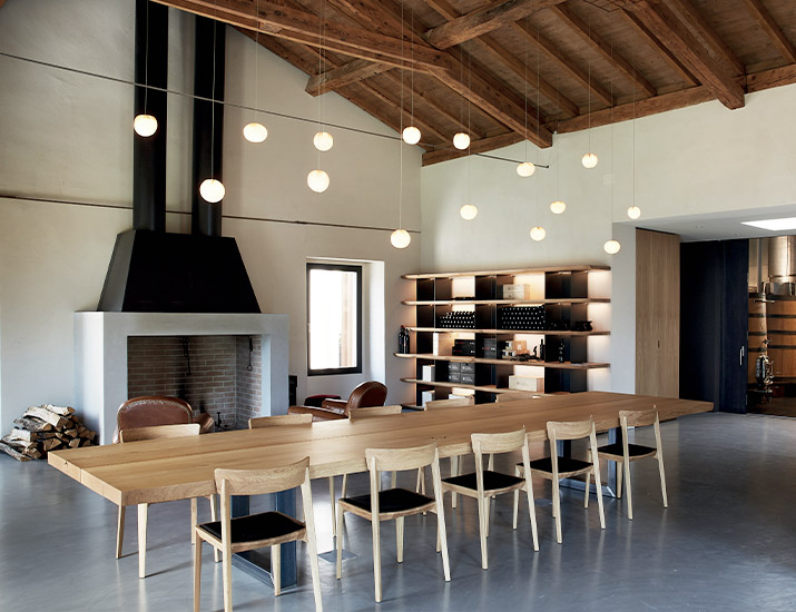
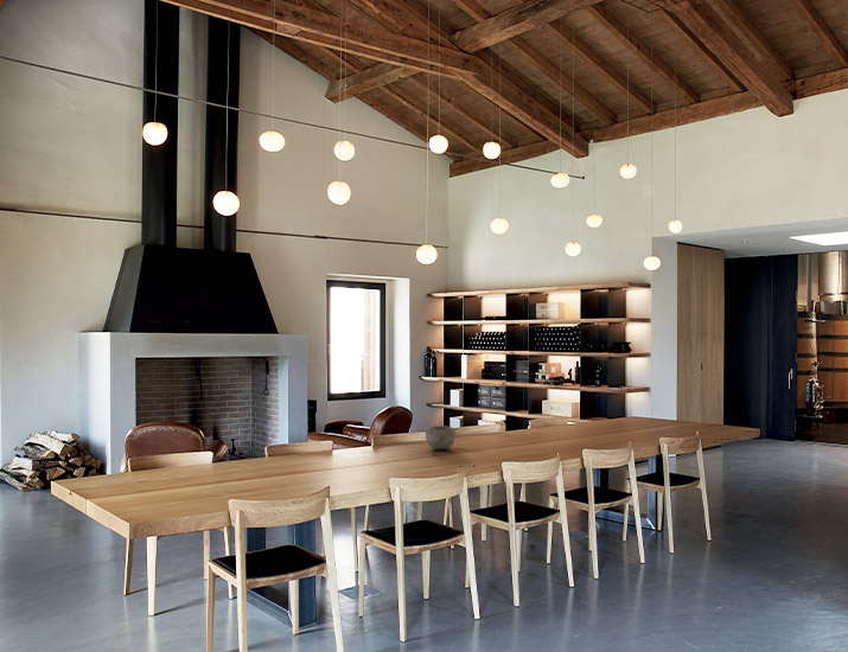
+ bowl [425,424,457,450]
